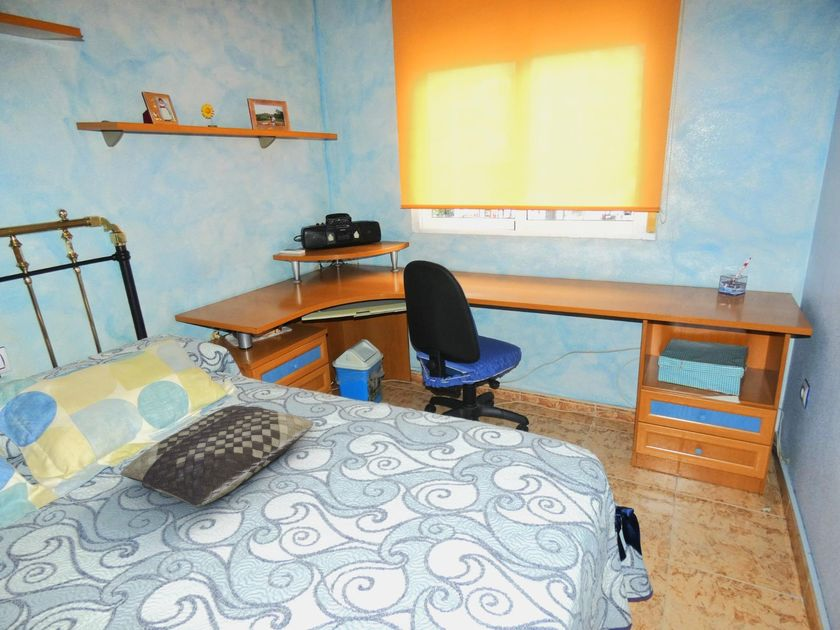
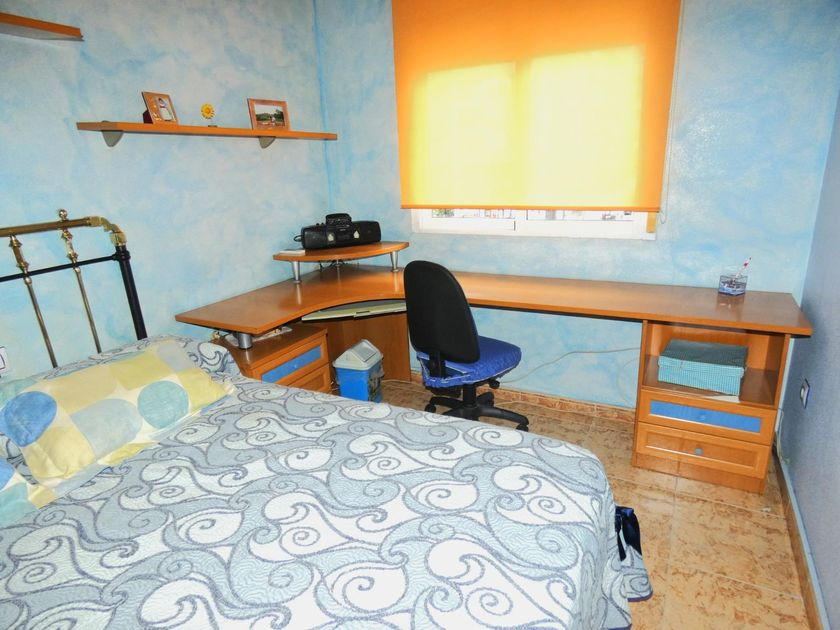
- cushion [120,405,314,507]
